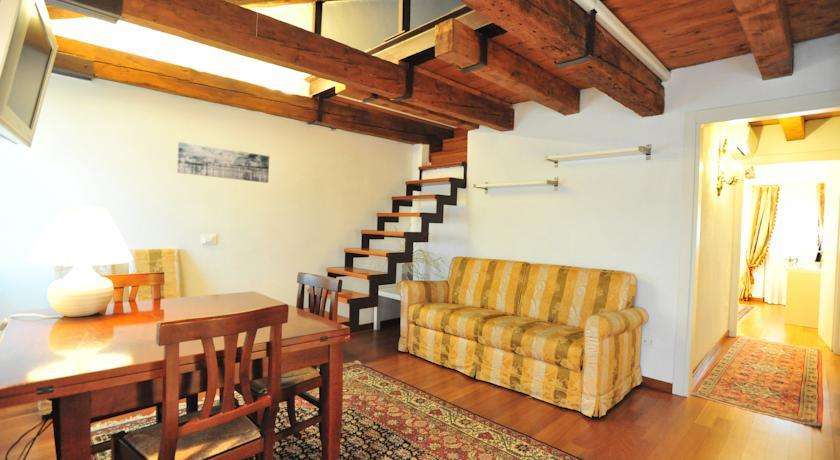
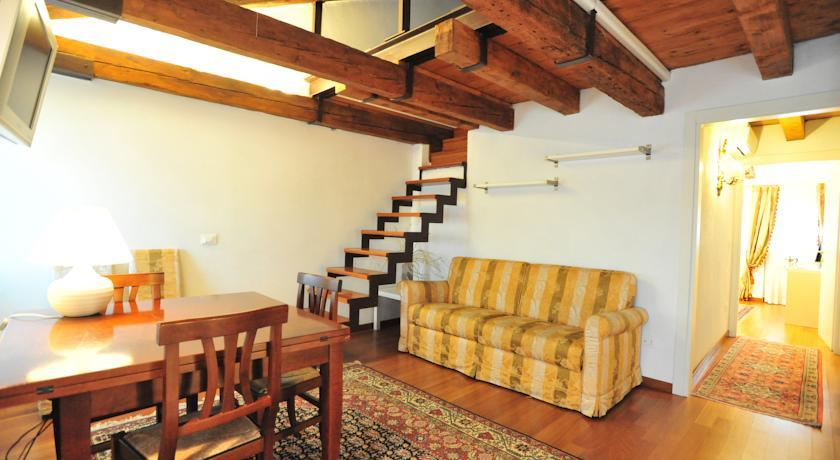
- wall art [176,141,270,184]
